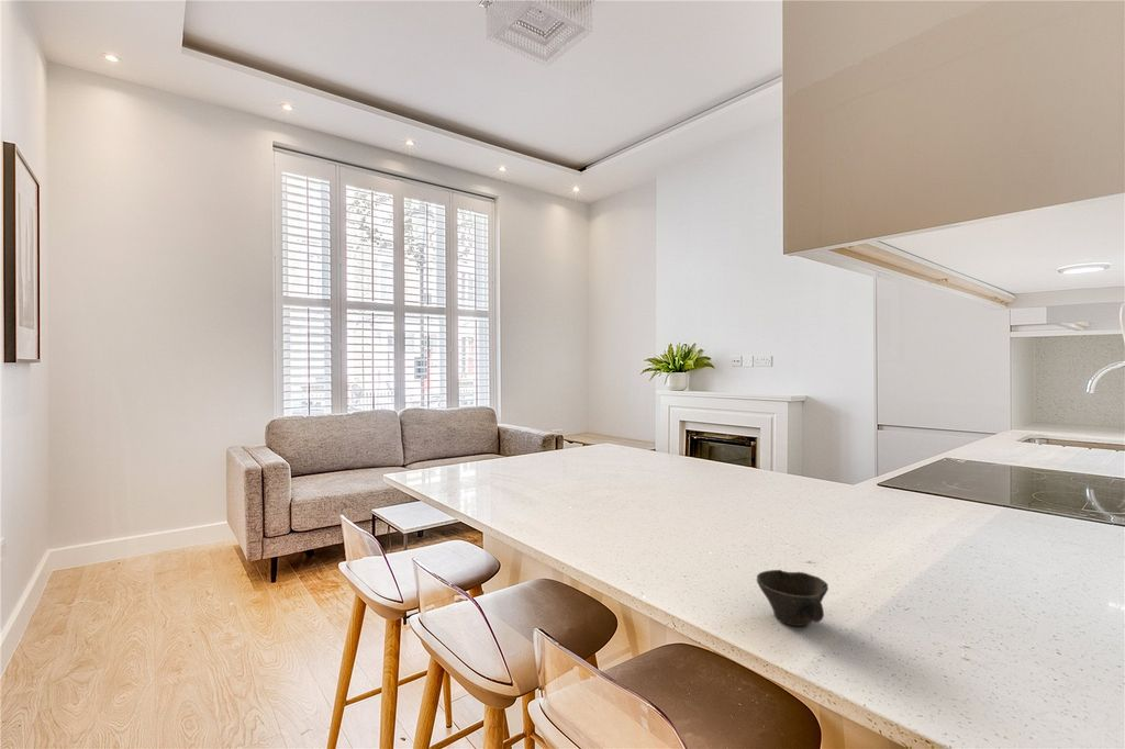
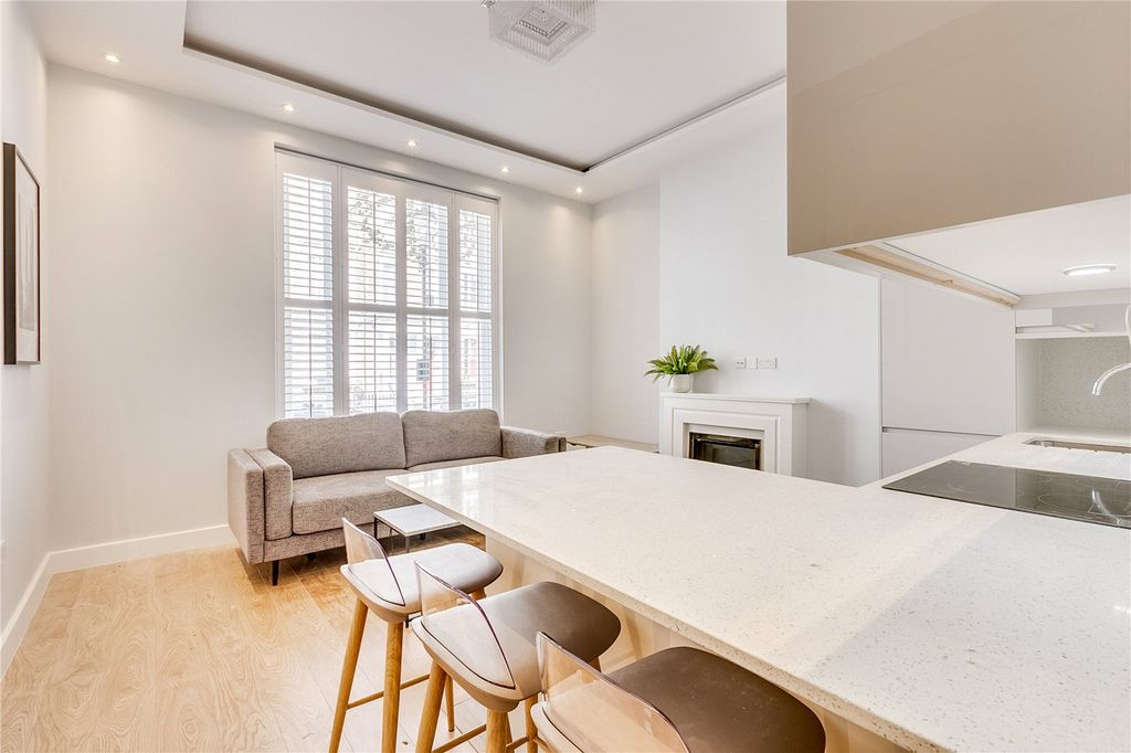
- cup [756,569,829,627]
